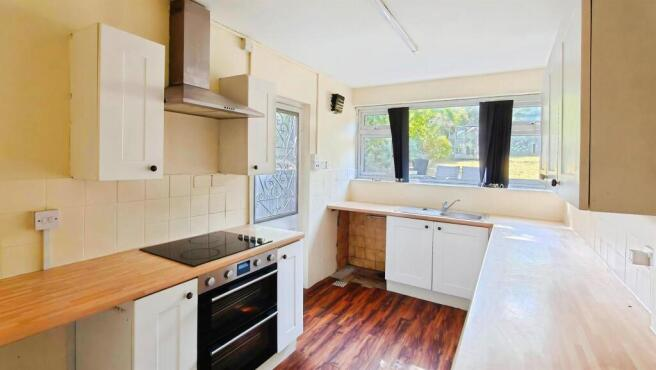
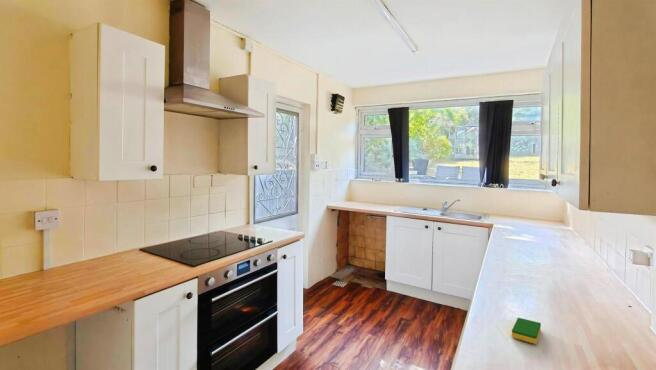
+ dish sponge [511,317,542,345]
